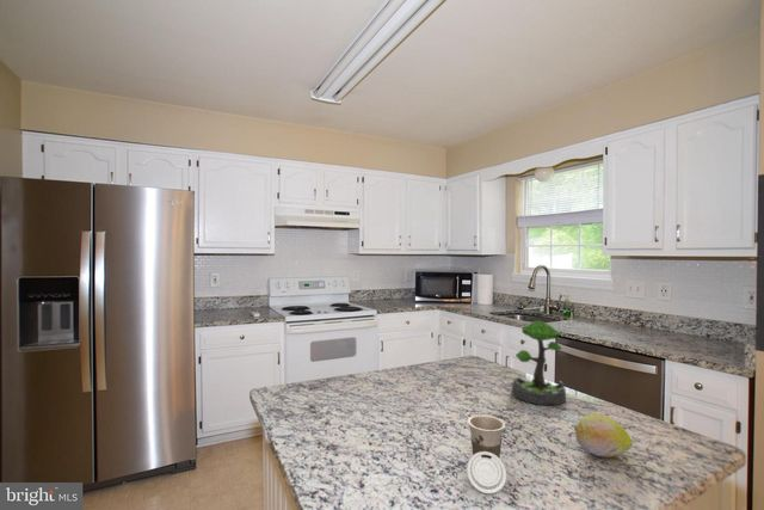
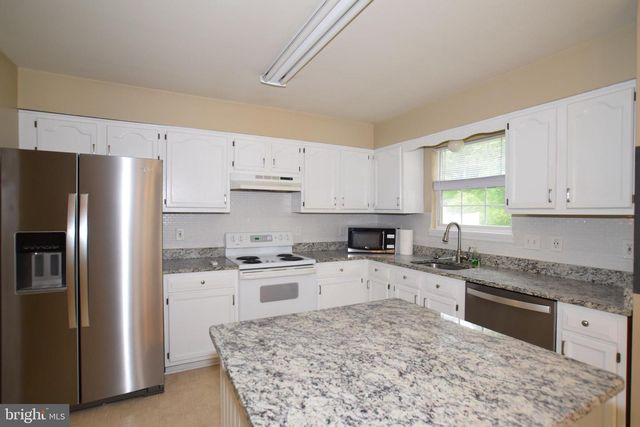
- cup [466,413,507,496]
- fruit [573,413,634,459]
- plant [511,320,567,406]
